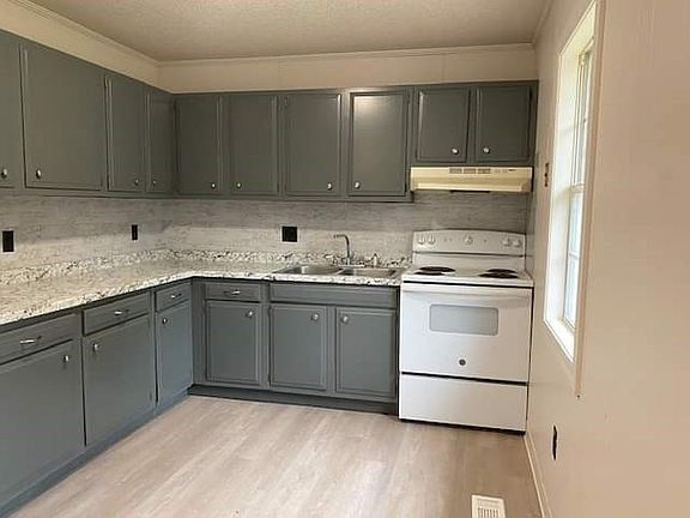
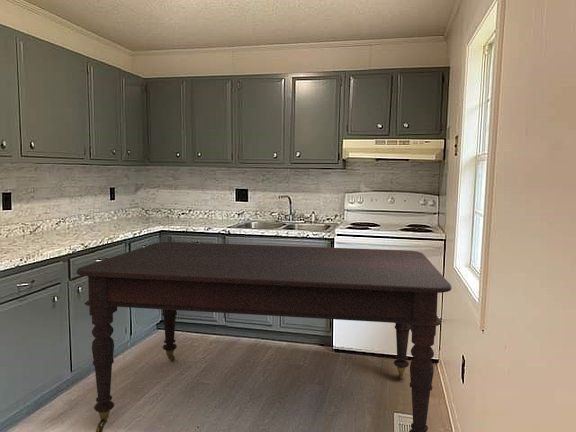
+ dining table [76,241,452,432]
